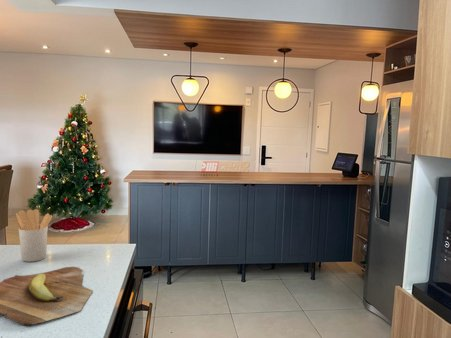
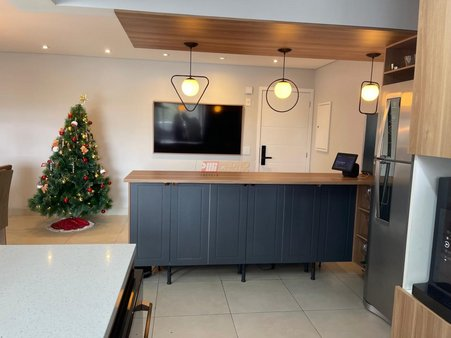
- utensil holder [15,208,53,263]
- cutting board [0,266,94,325]
